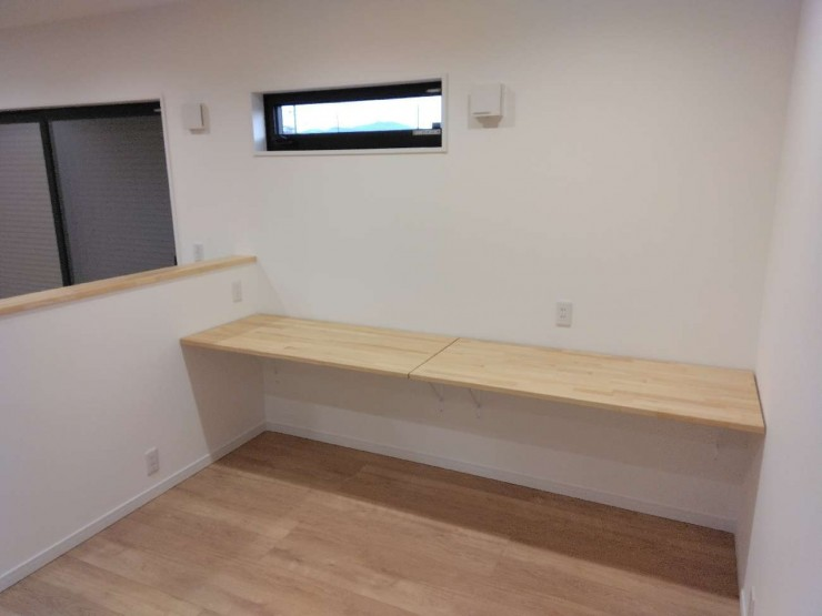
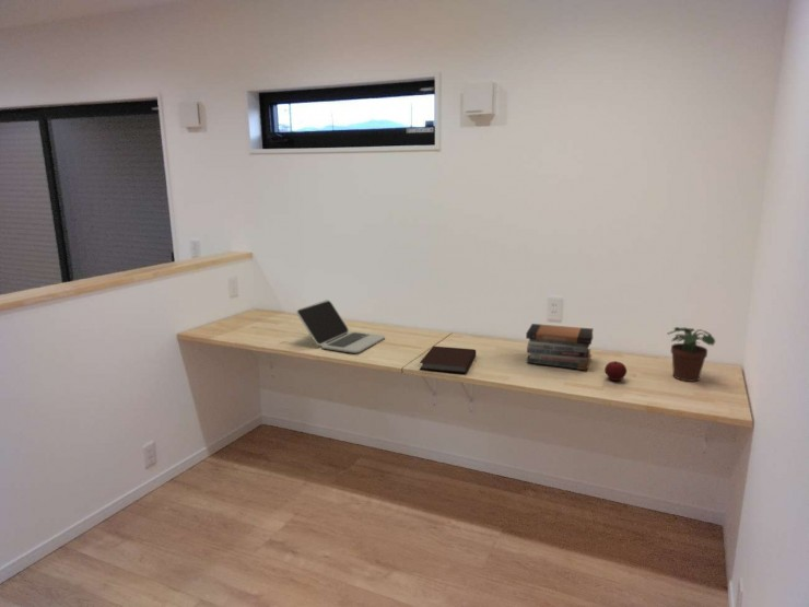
+ book stack [525,323,595,372]
+ laptop [296,299,386,354]
+ notebook [419,346,477,374]
+ apple [603,360,628,382]
+ potted plant [666,326,716,383]
